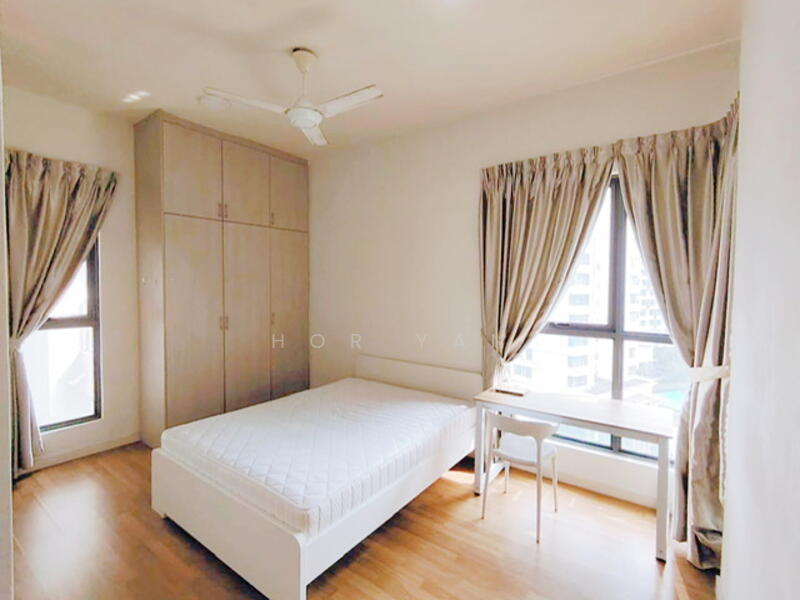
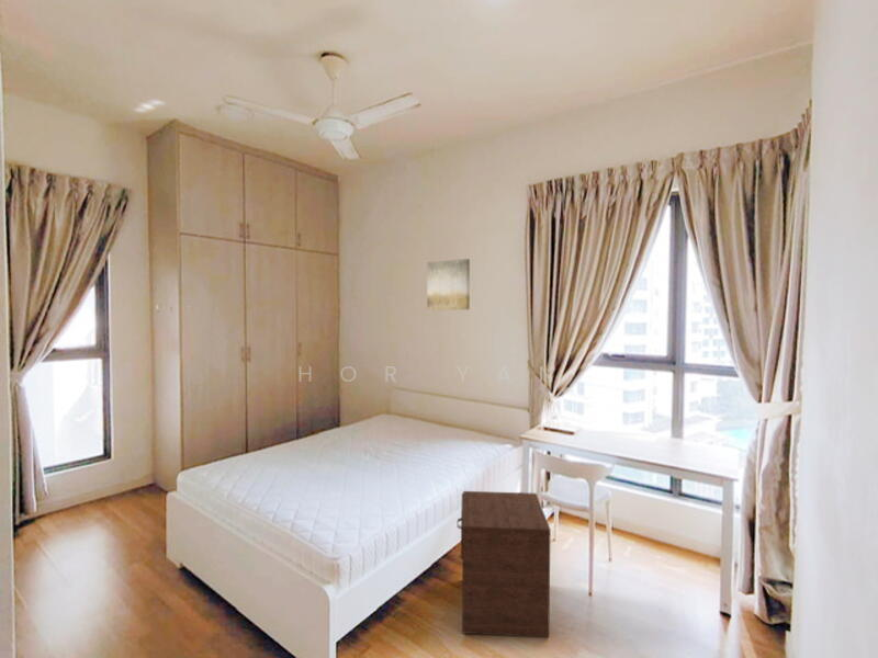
+ wall art [426,258,471,311]
+ nightstand [457,490,552,638]
